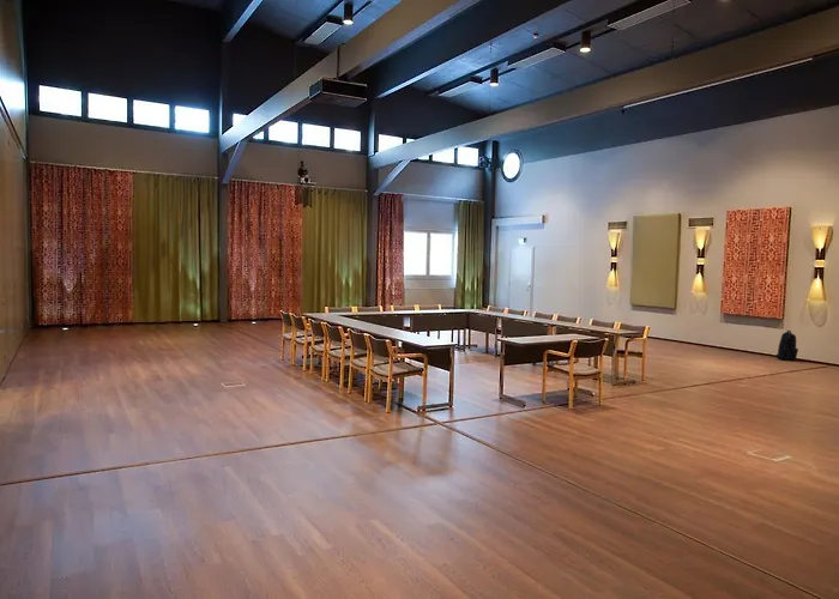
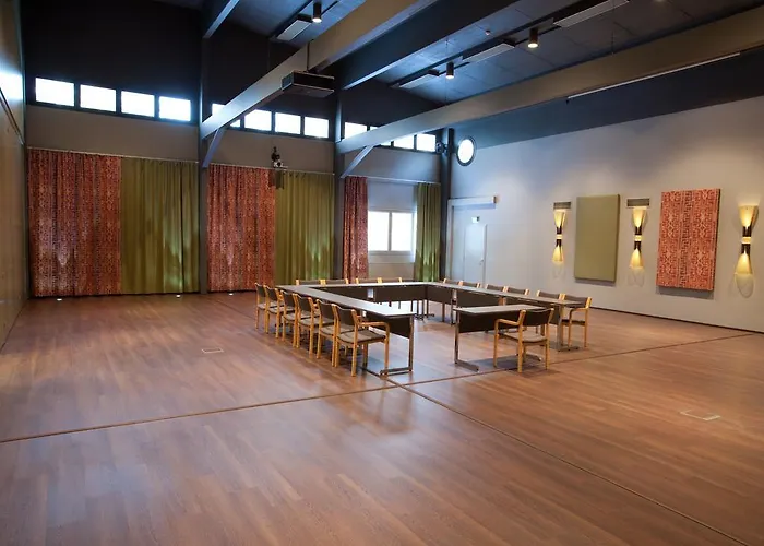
- backpack [774,329,799,362]
